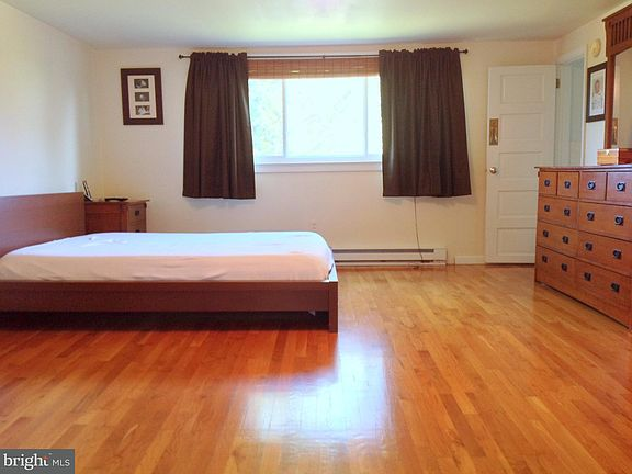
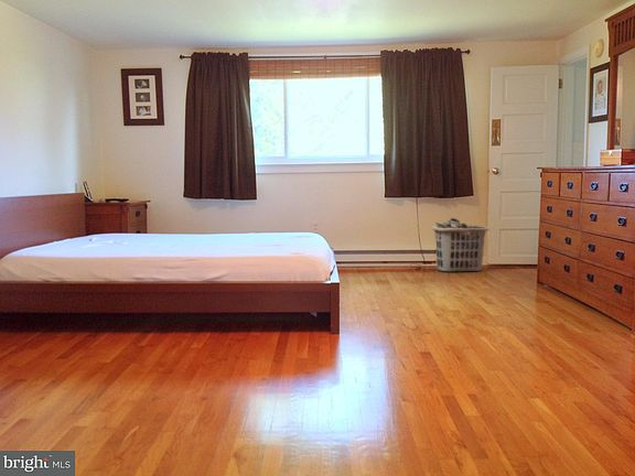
+ clothes hamper [431,217,489,273]
